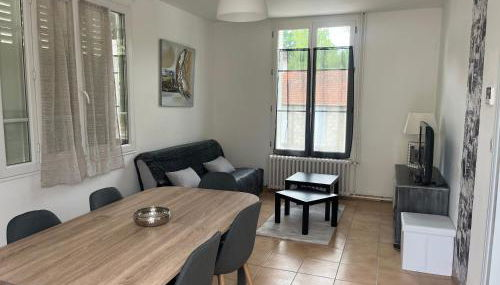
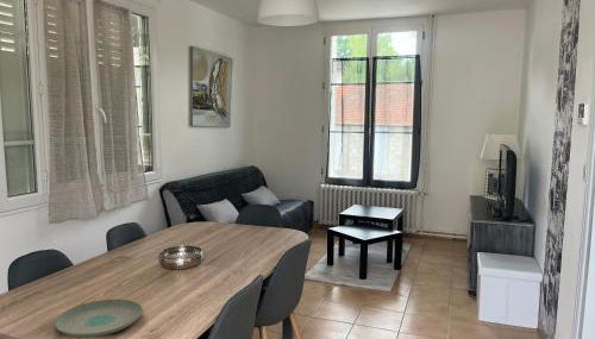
+ plate [54,299,144,339]
